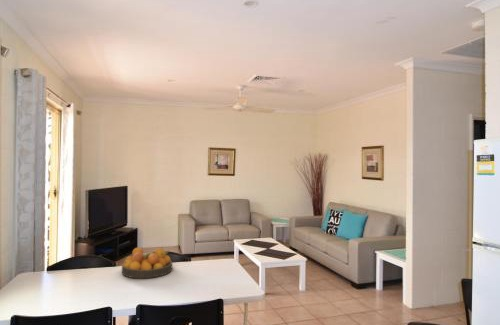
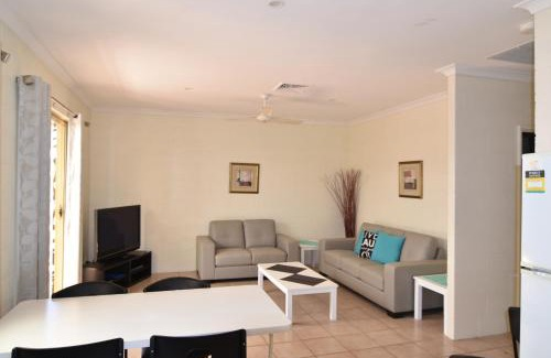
- fruit bowl [121,247,173,280]
